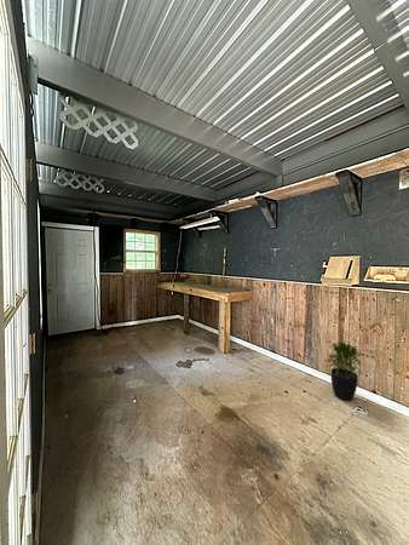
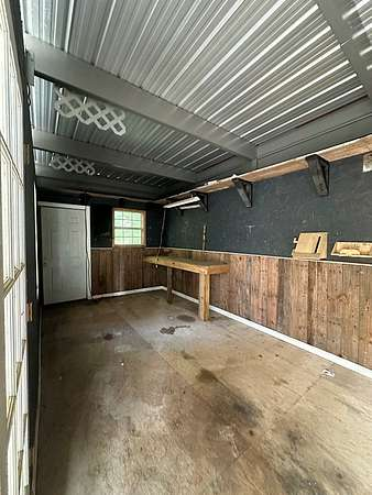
- potted plant [323,340,364,402]
